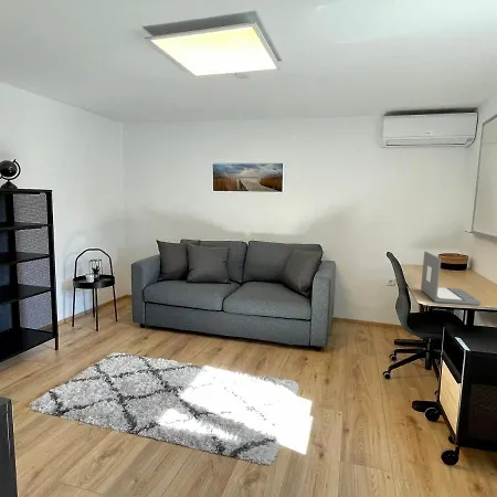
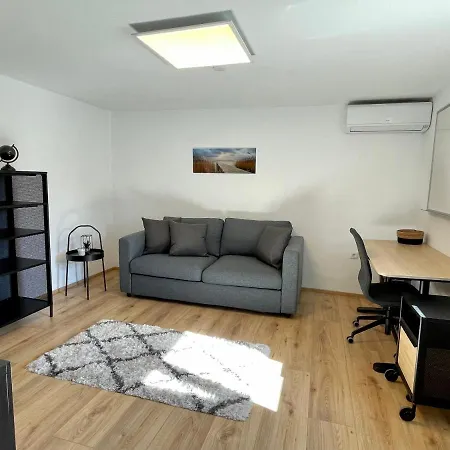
- laptop [420,251,482,307]
